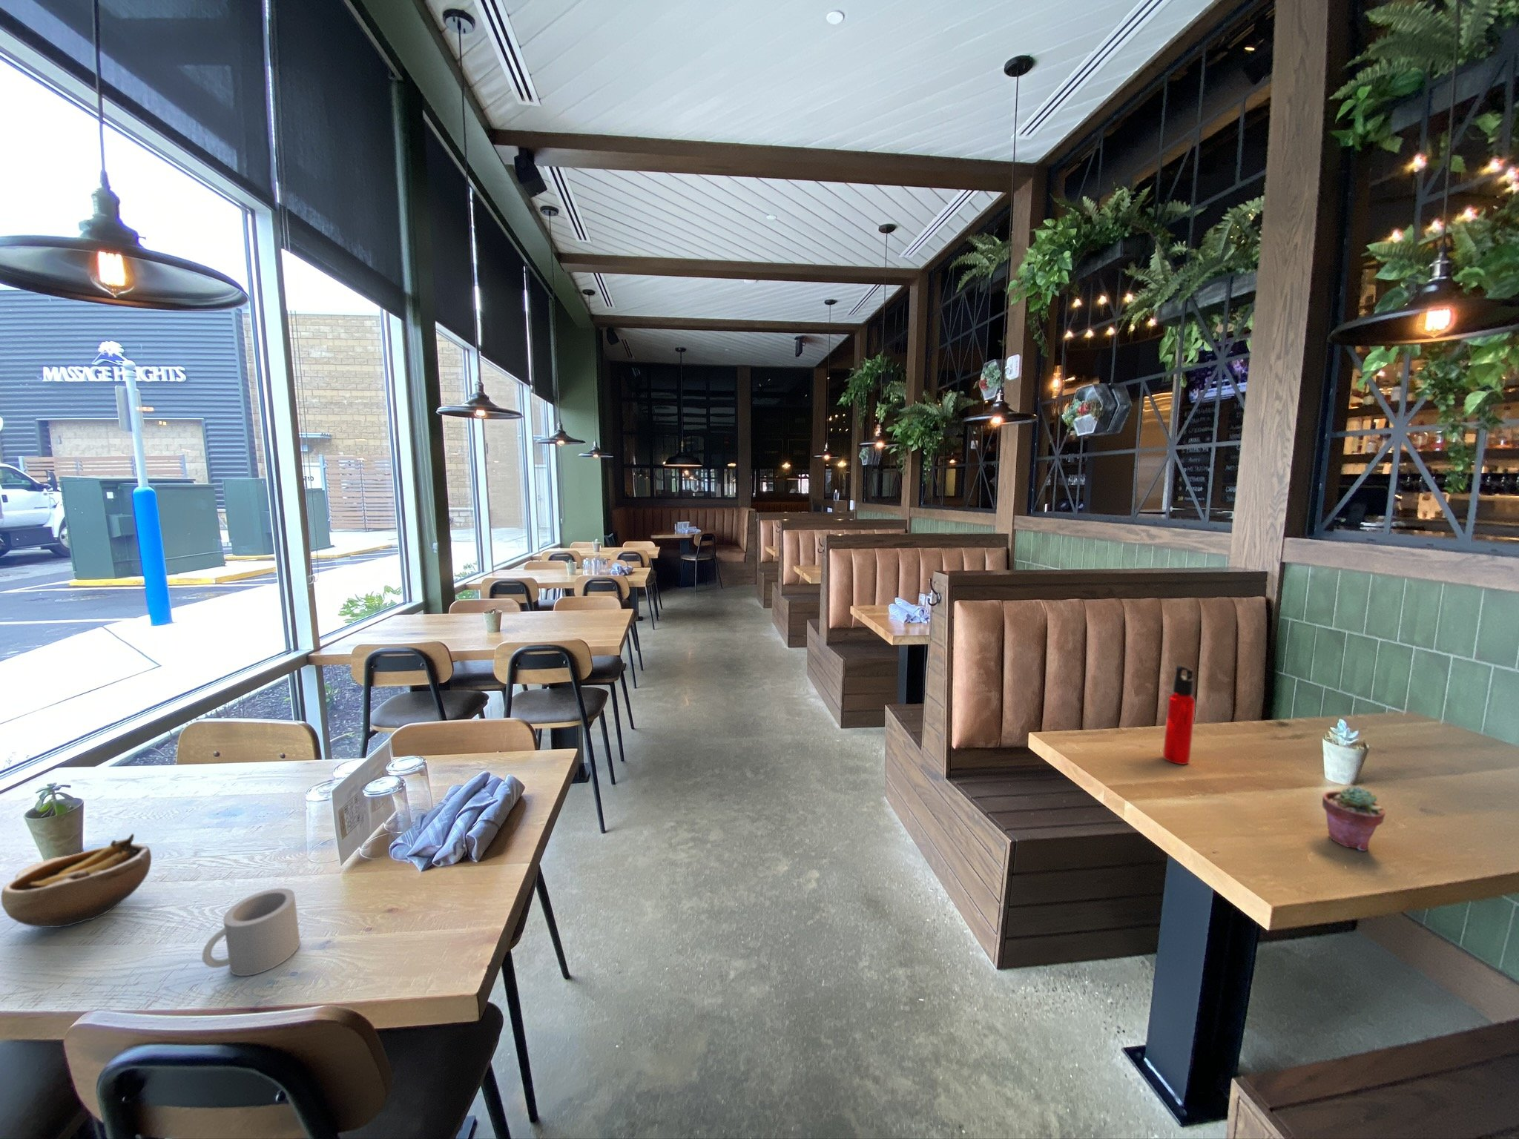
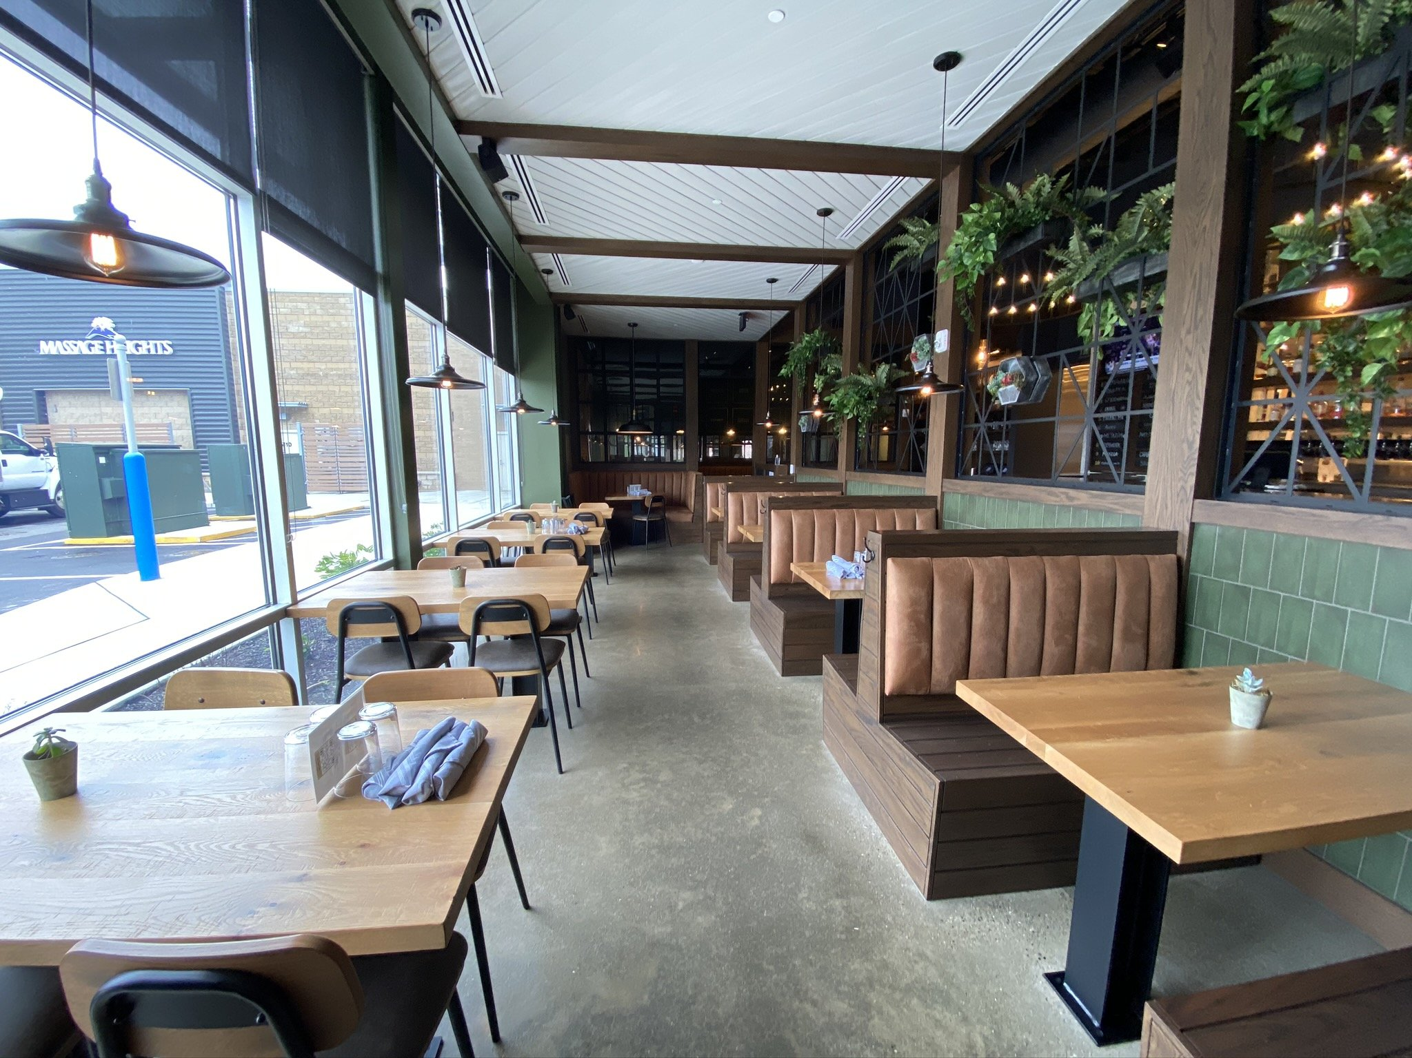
- mug [201,888,301,976]
- potted succulent [1322,785,1386,852]
- bowl [0,833,152,928]
- water bottle [1163,664,1196,766]
